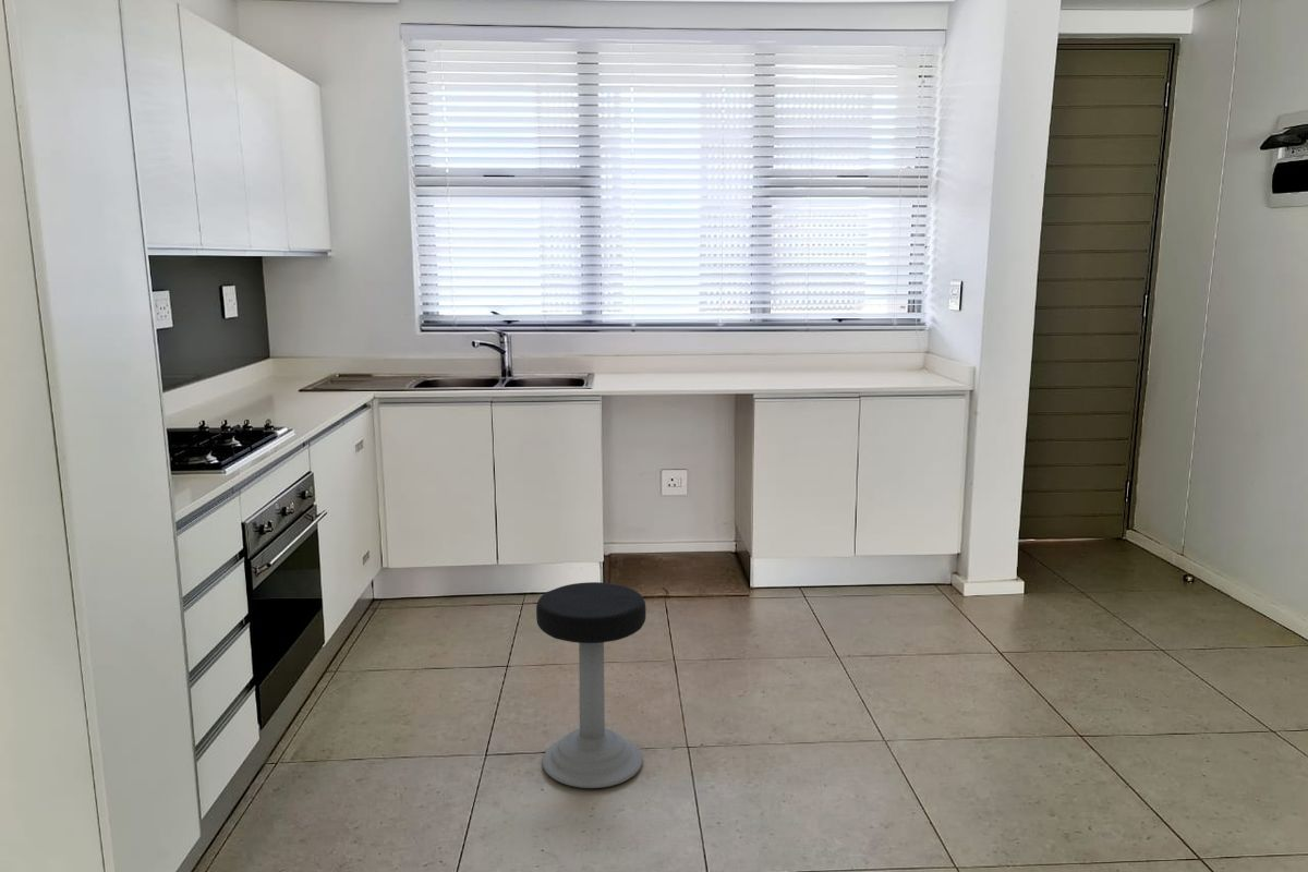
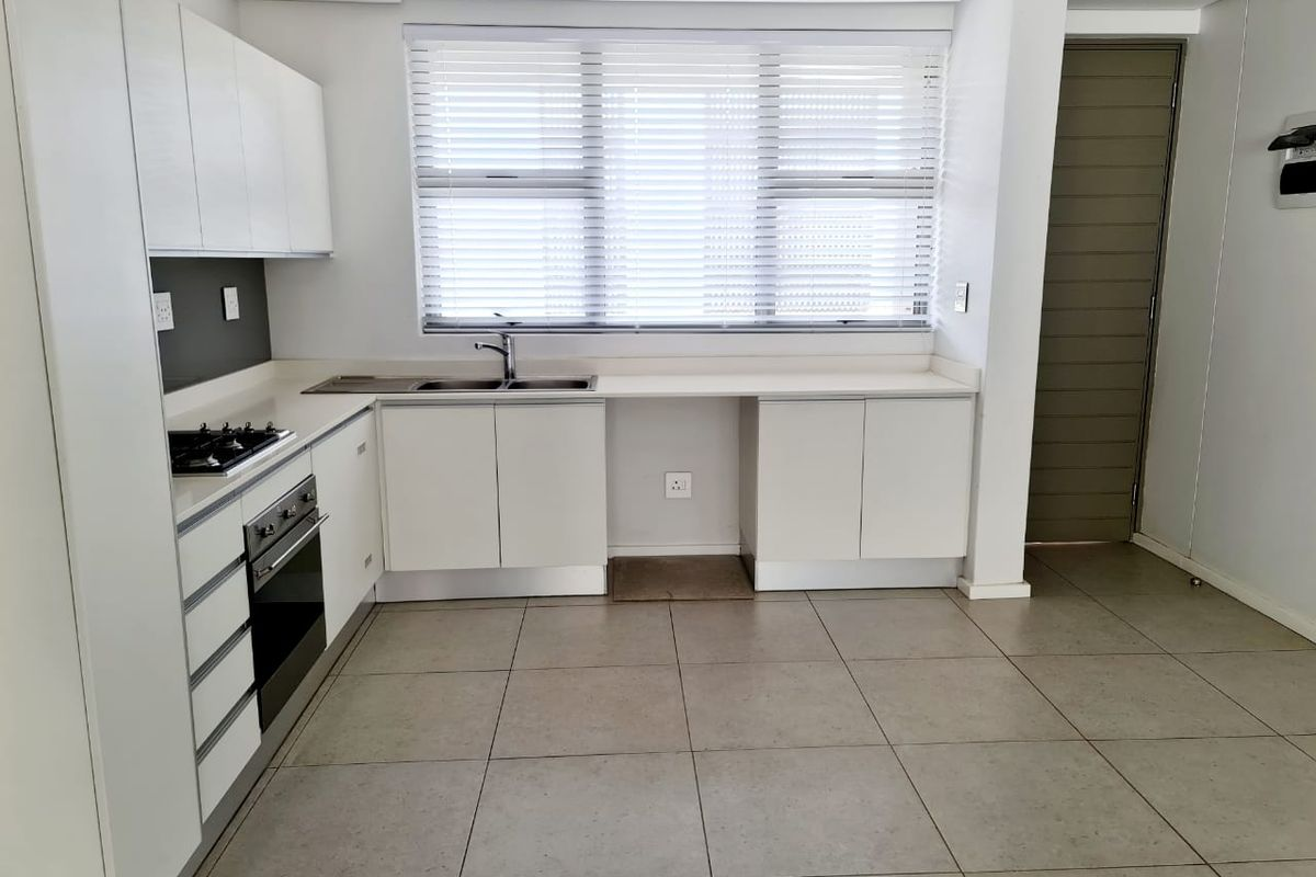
- stool [535,581,646,789]
